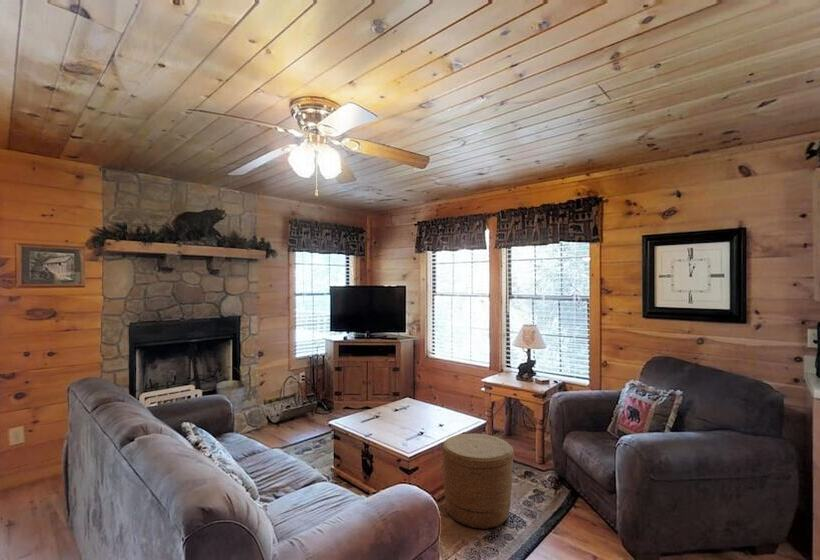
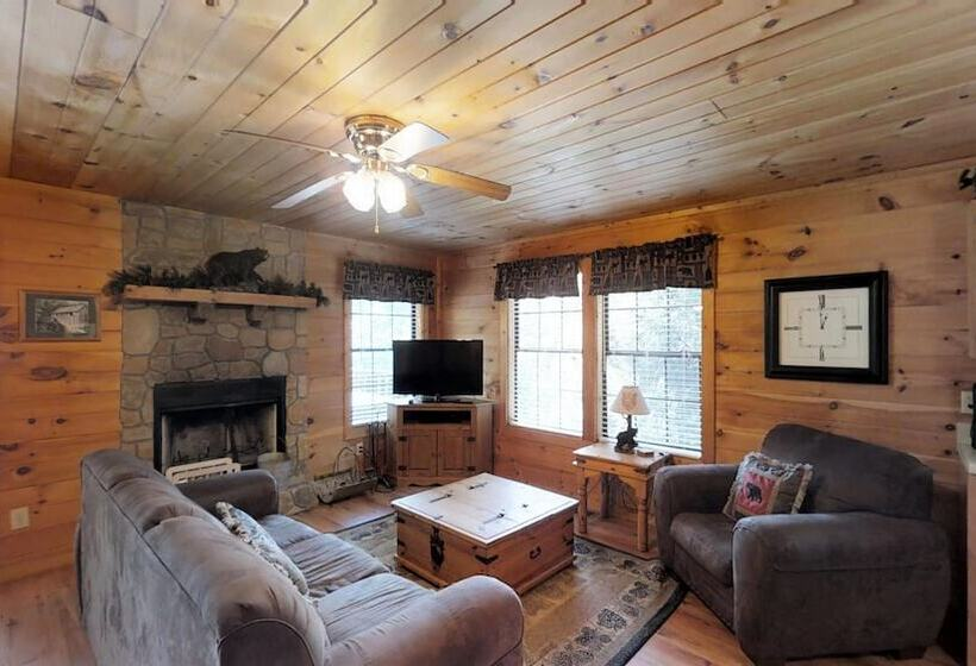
- woven basket [441,433,515,531]
